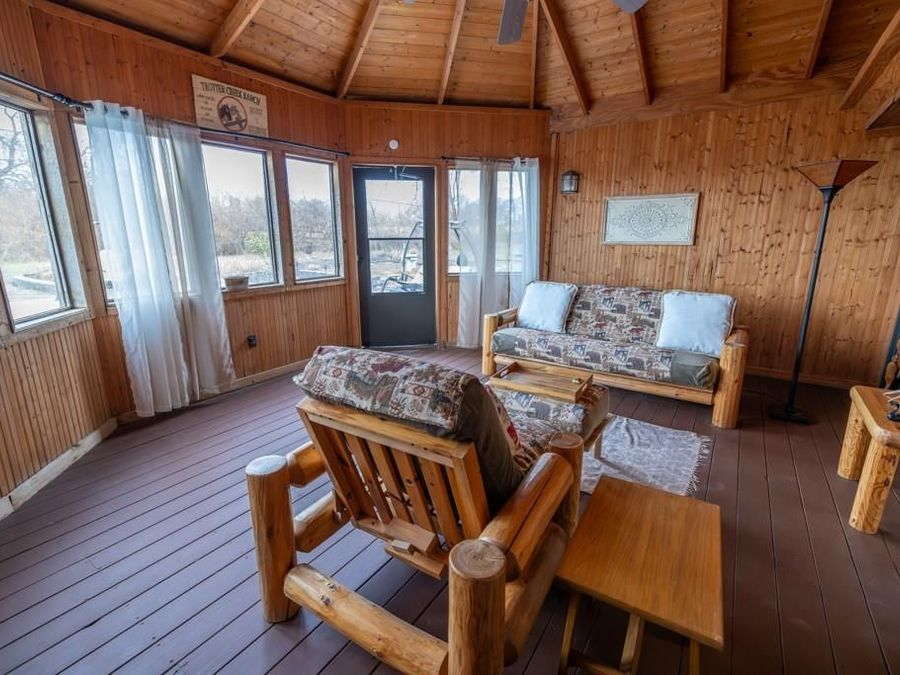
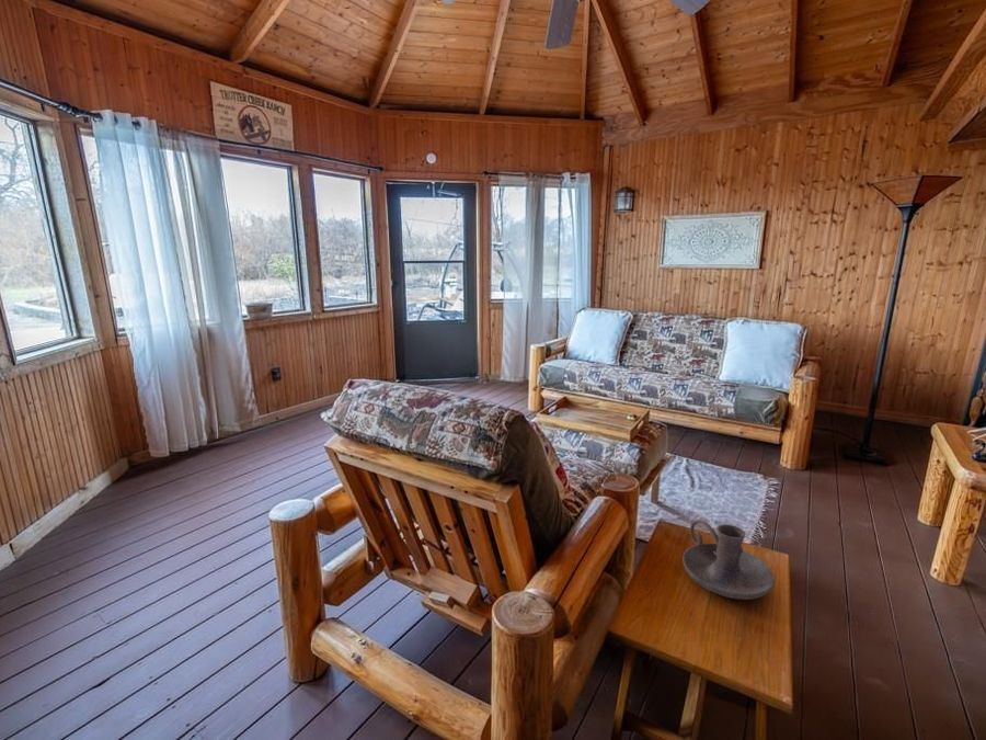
+ candle holder [681,519,776,601]
